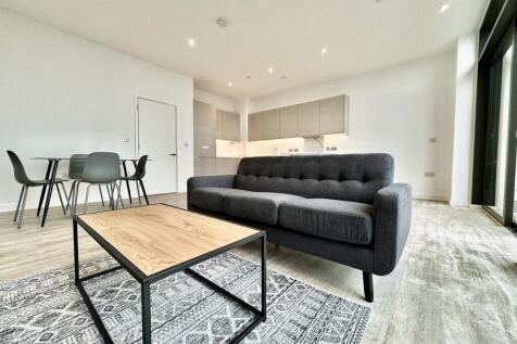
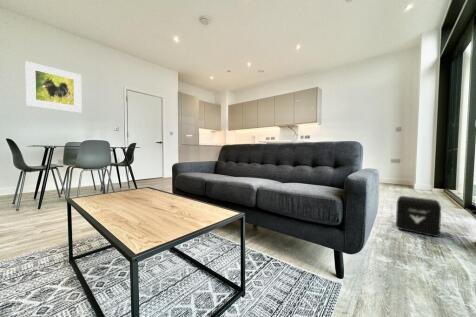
+ air purifier [395,195,442,238]
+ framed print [24,60,83,114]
